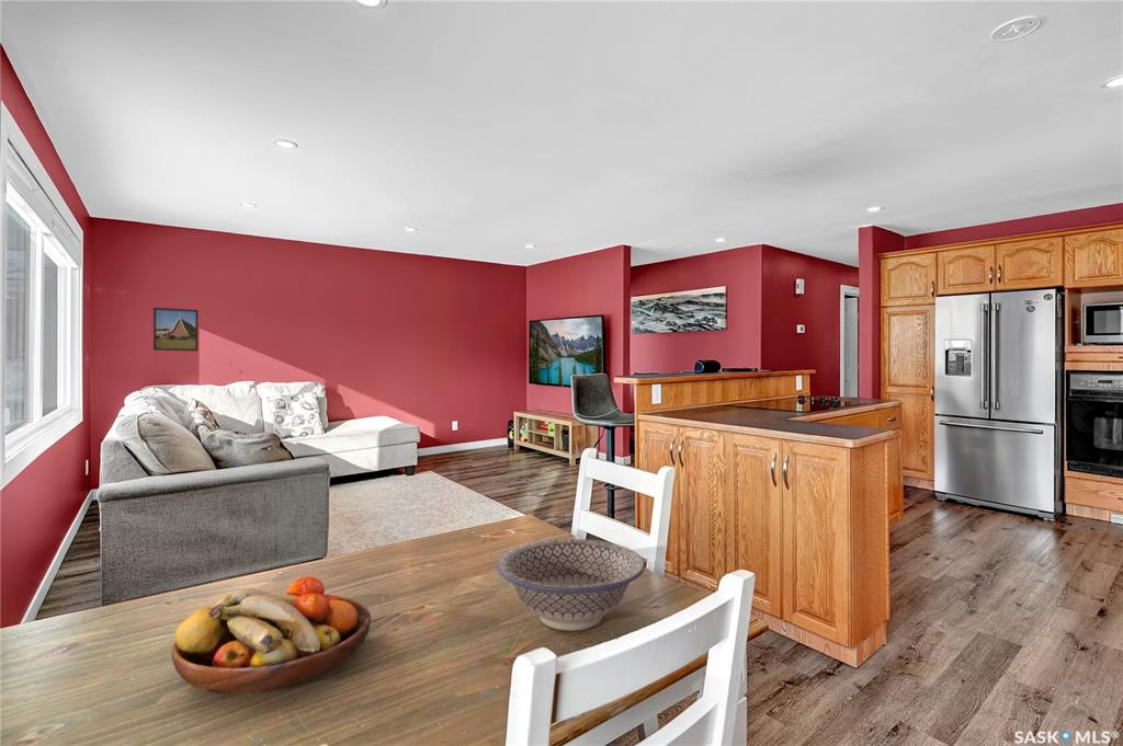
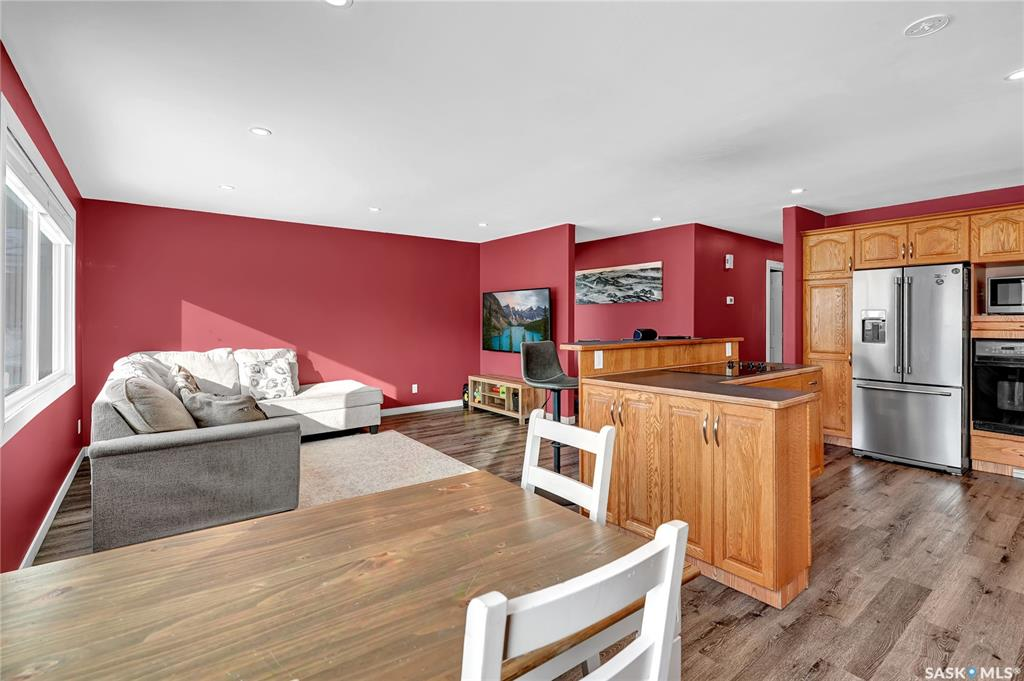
- fruit bowl [171,575,372,695]
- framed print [152,307,198,352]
- bowl [496,538,646,632]
